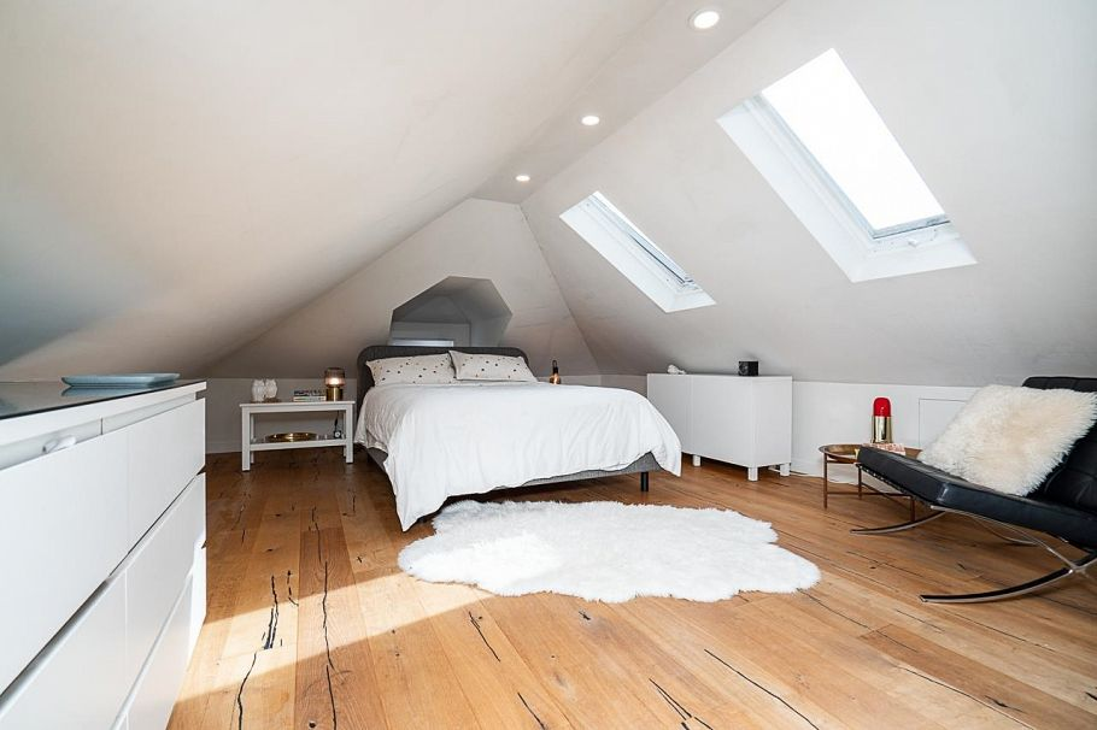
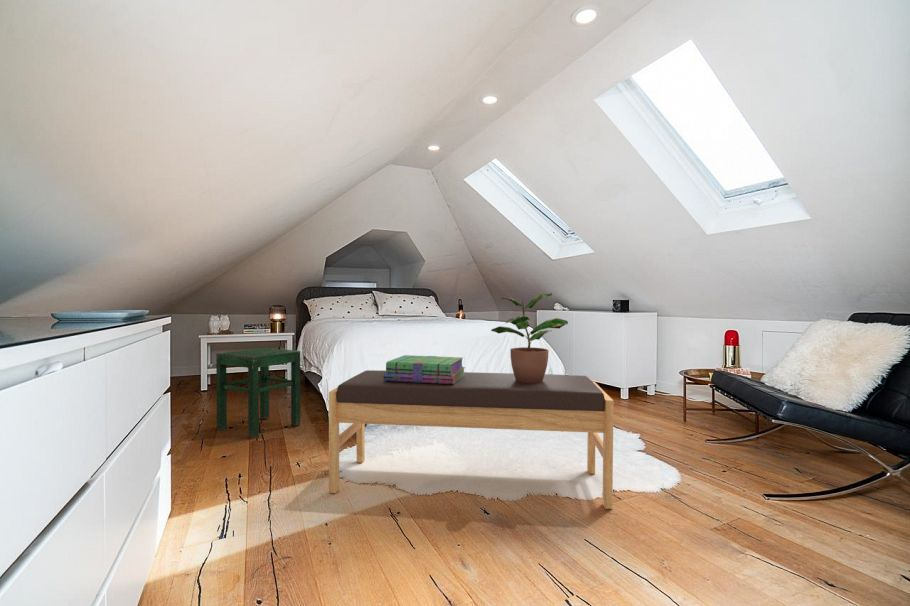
+ stack of books [383,354,466,384]
+ stool [215,347,301,440]
+ potted plant [490,292,569,383]
+ bench [328,369,615,510]
